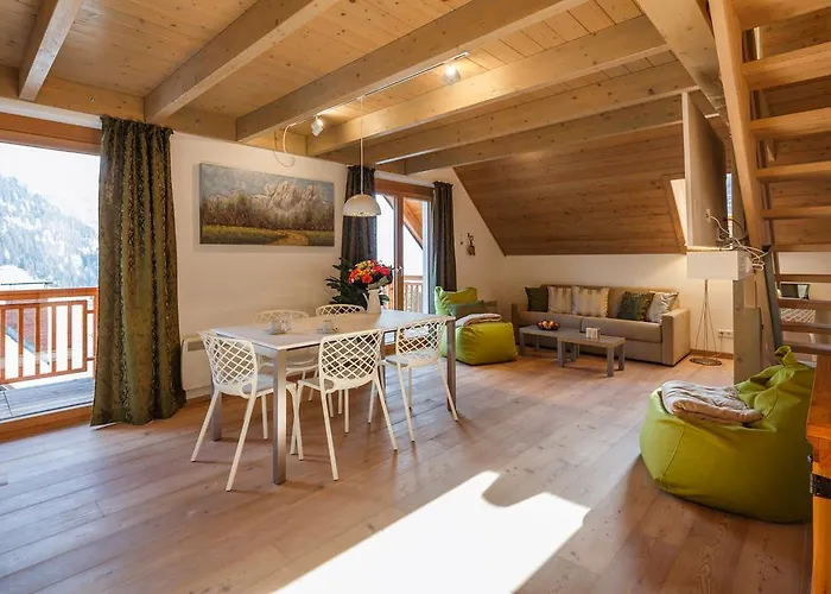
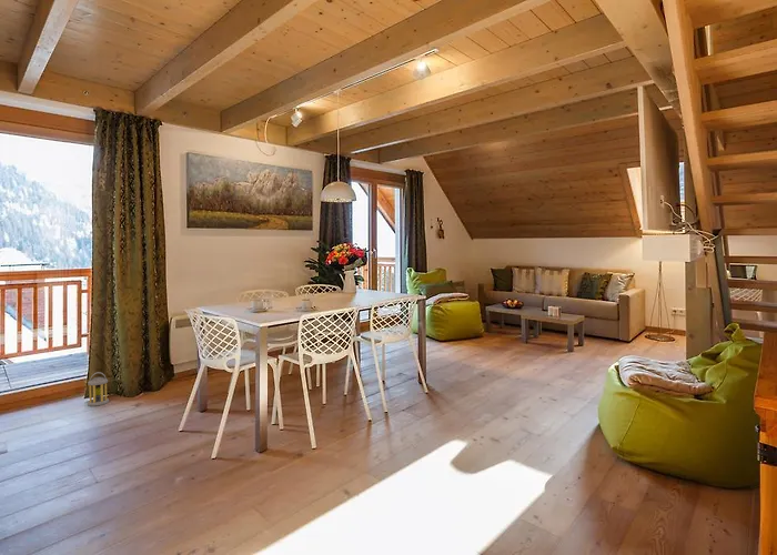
+ lantern [87,371,110,407]
